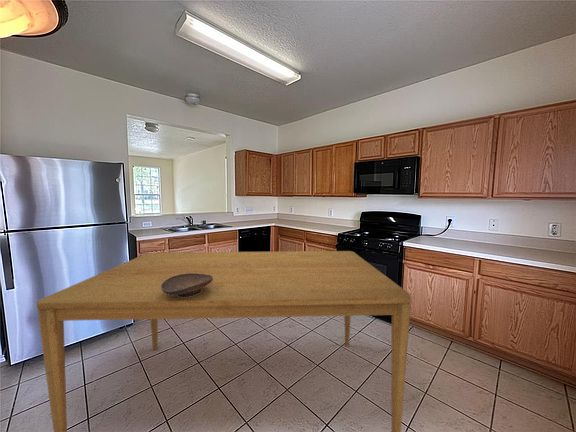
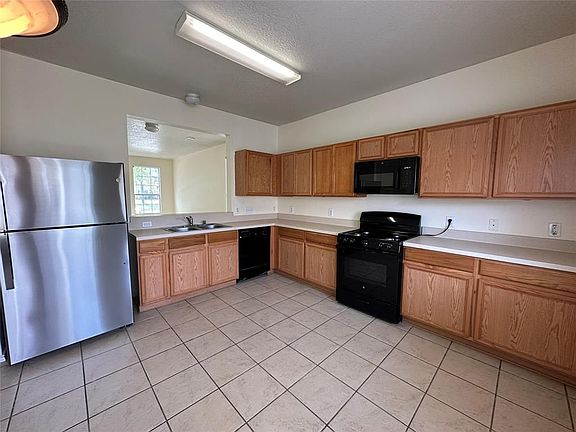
- dining table [36,250,412,432]
- decorative bowl [161,273,213,297]
